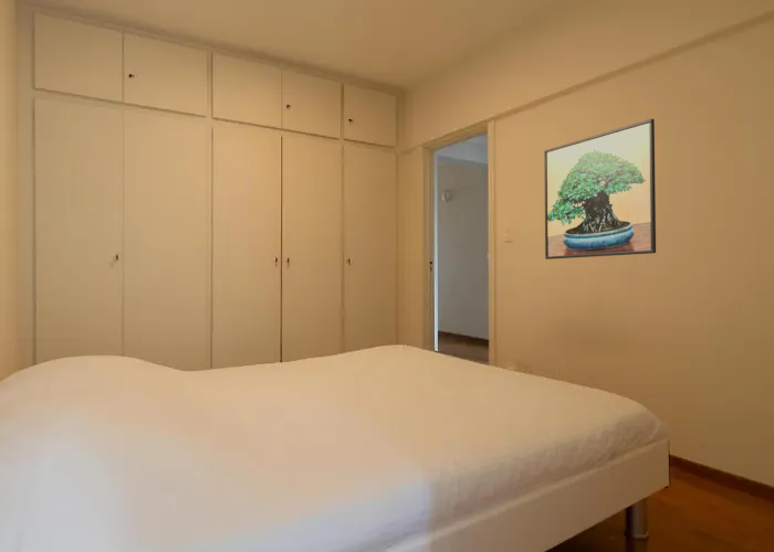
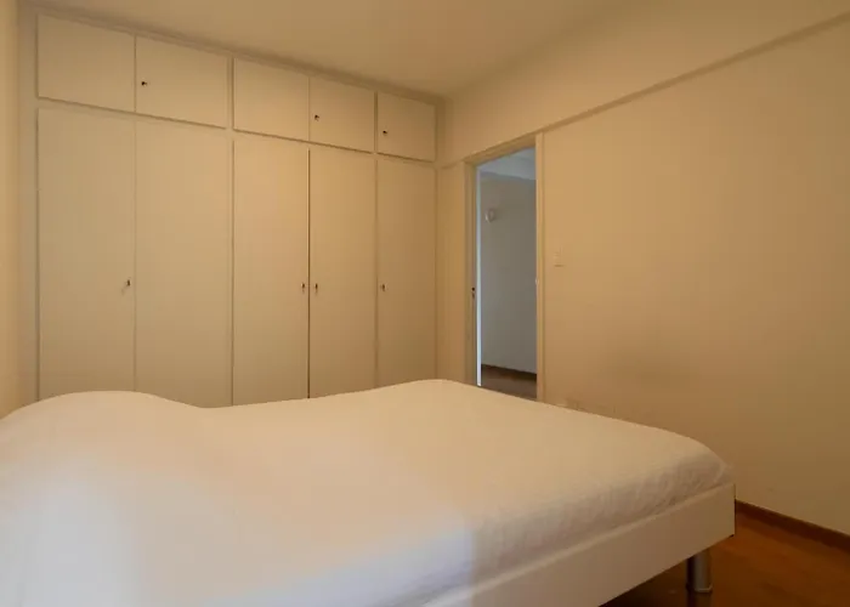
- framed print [543,118,657,261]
